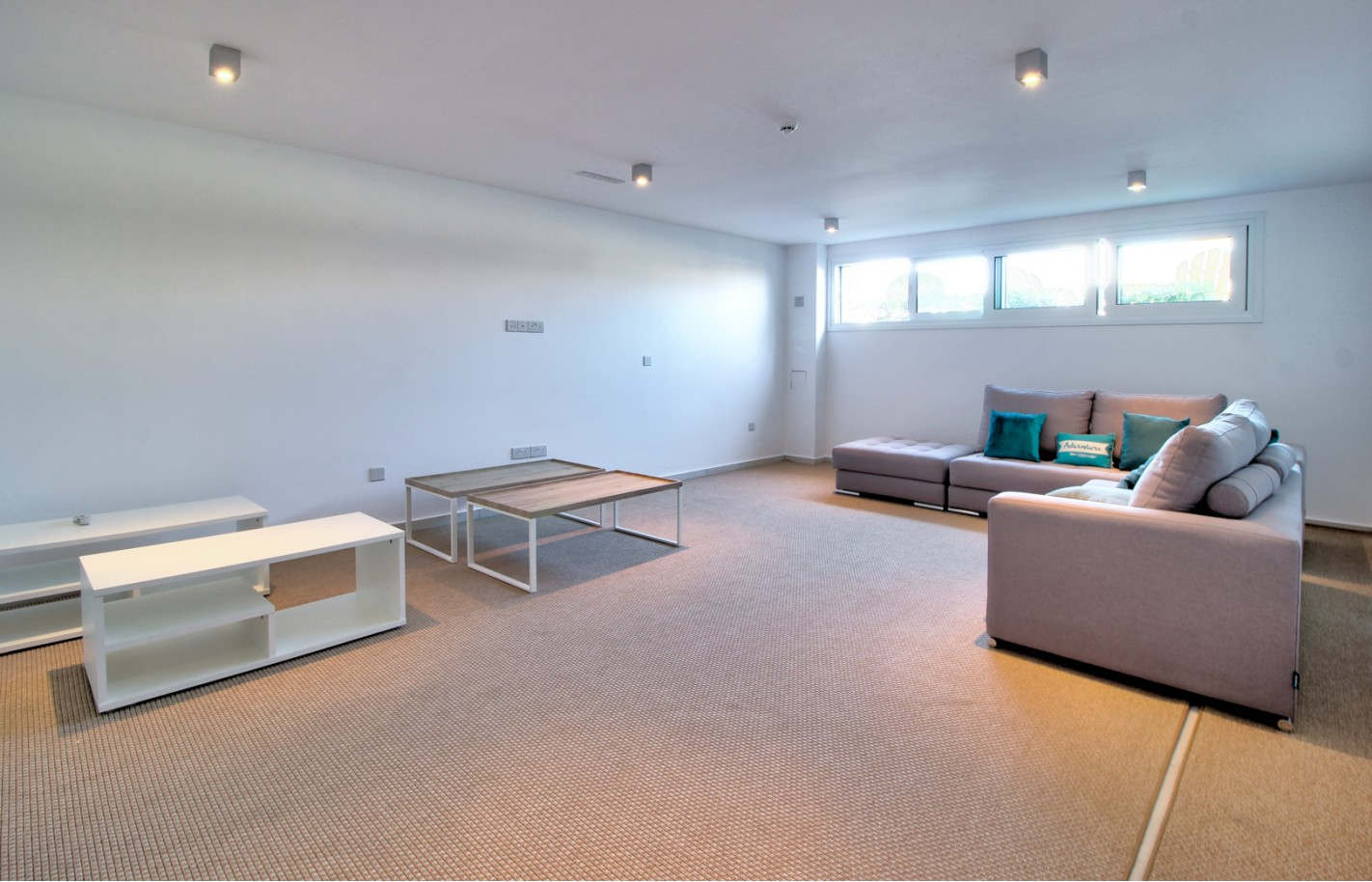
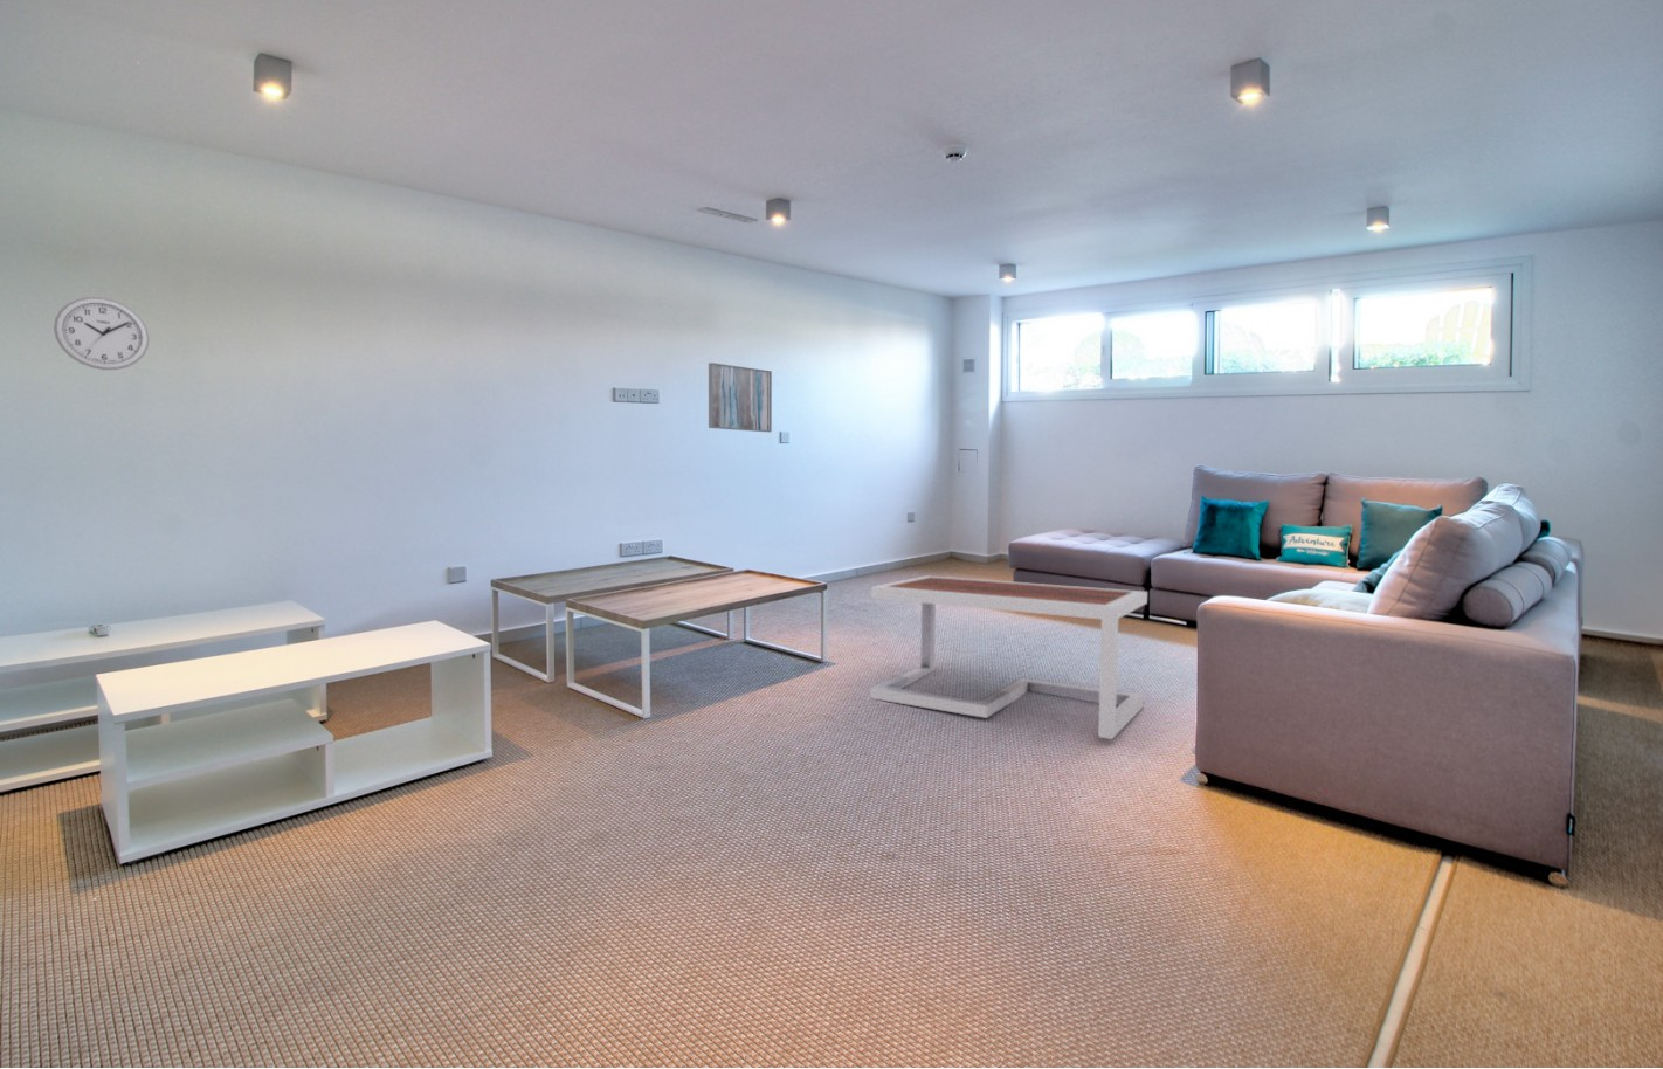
+ wall clock [52,296,150,371]
+ wall art [708,361,773,433]
+ coffee table [869,574,1148,741]
